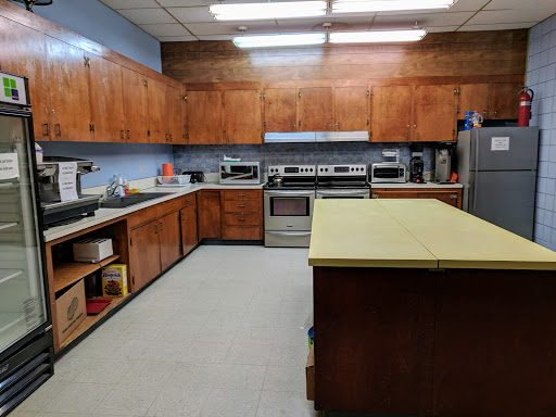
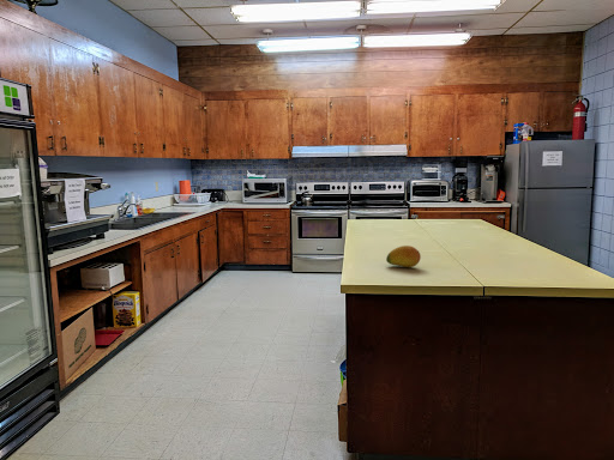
+ fruit [385,244,422,268]
